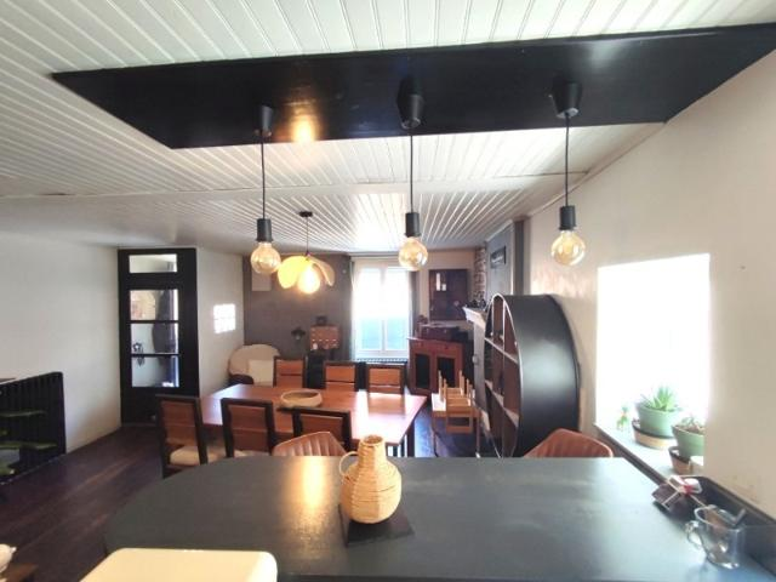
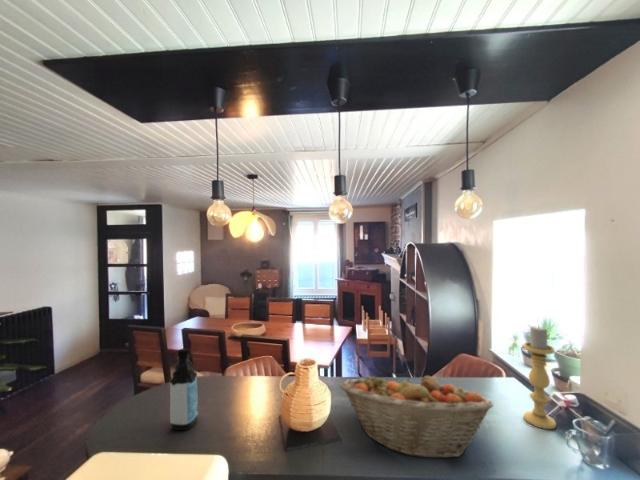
+ fruit basket [339,371,494,459]
+ candle holder [523,325,557,430]
+ water bottle [169,347,199,431]
